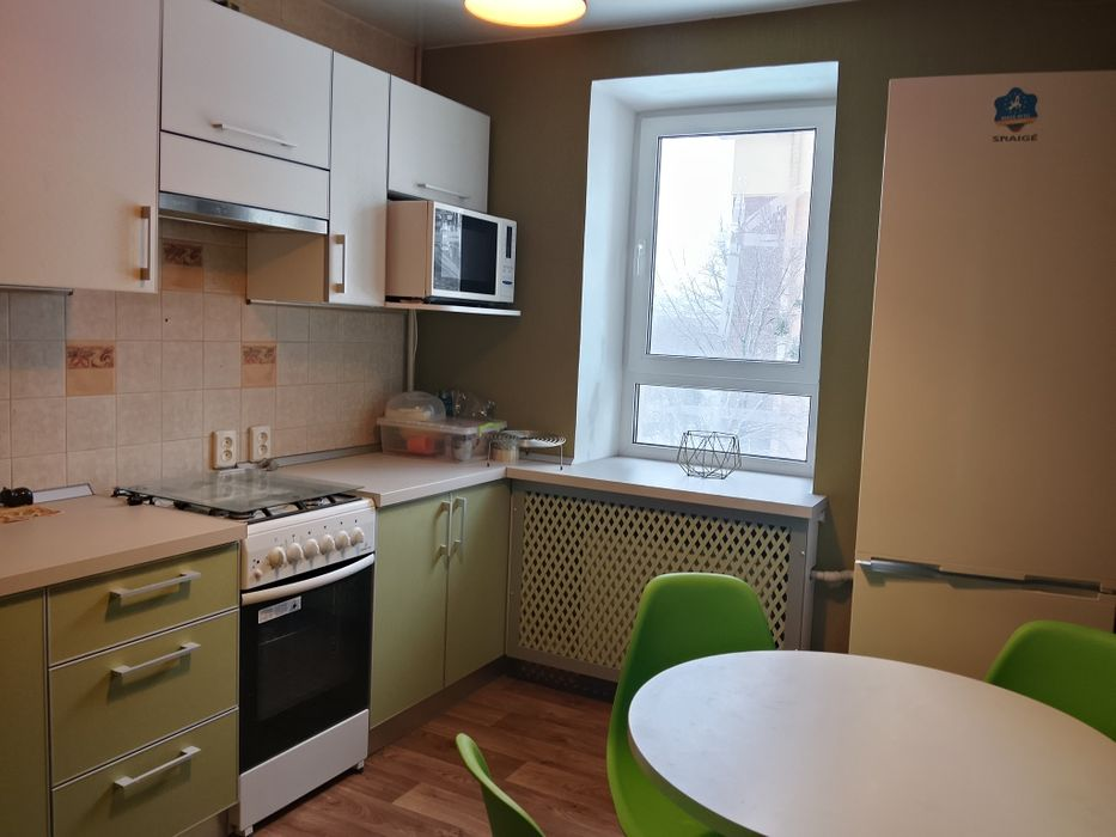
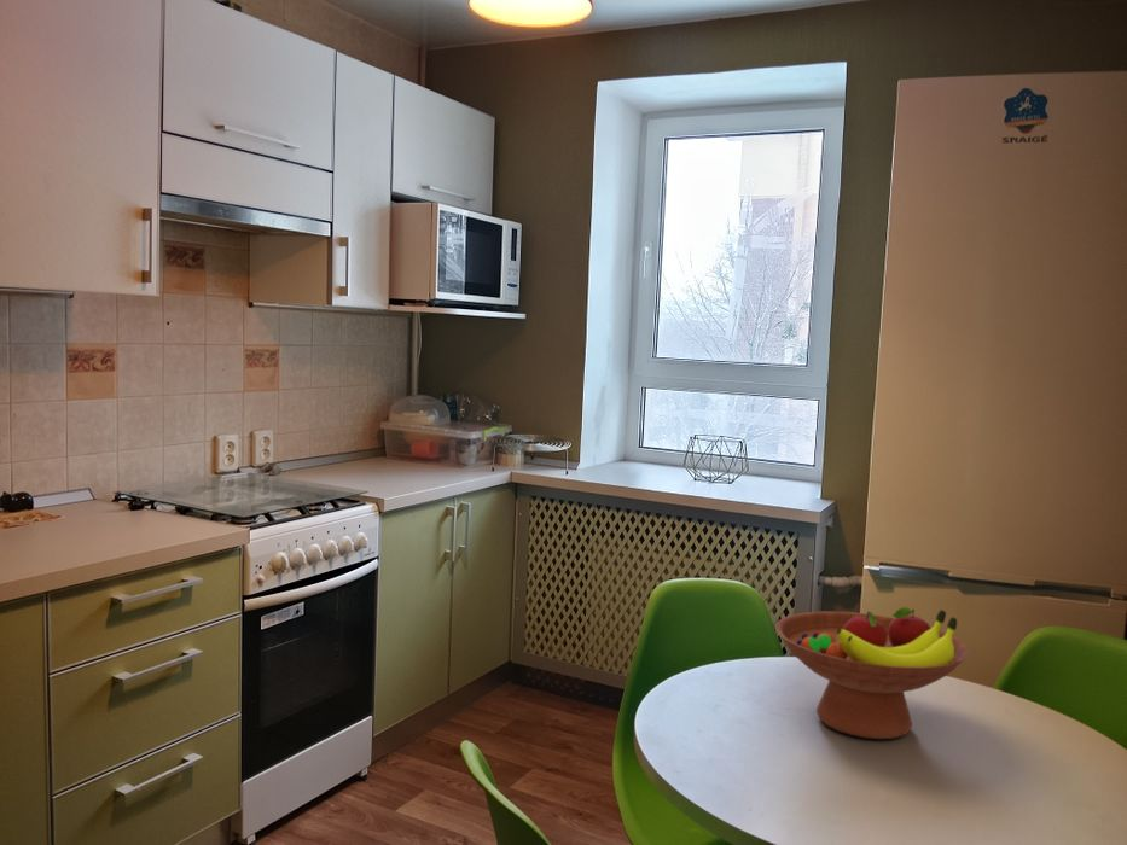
+ fruit bowl [774,606,971,740]
